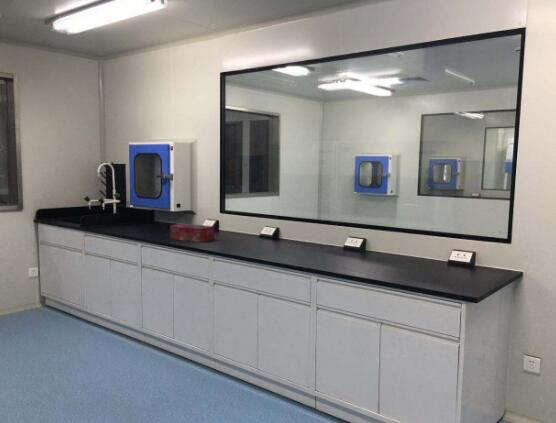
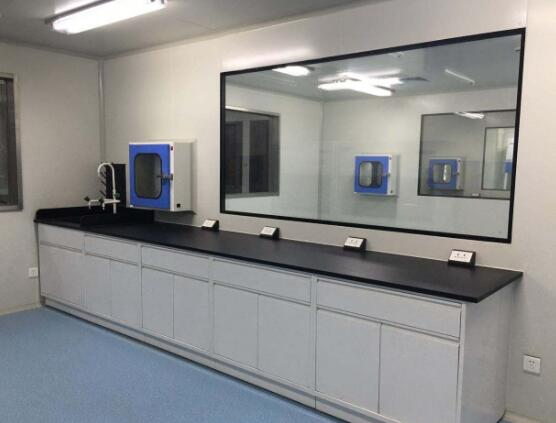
- tissue box [169,223,216,243]
